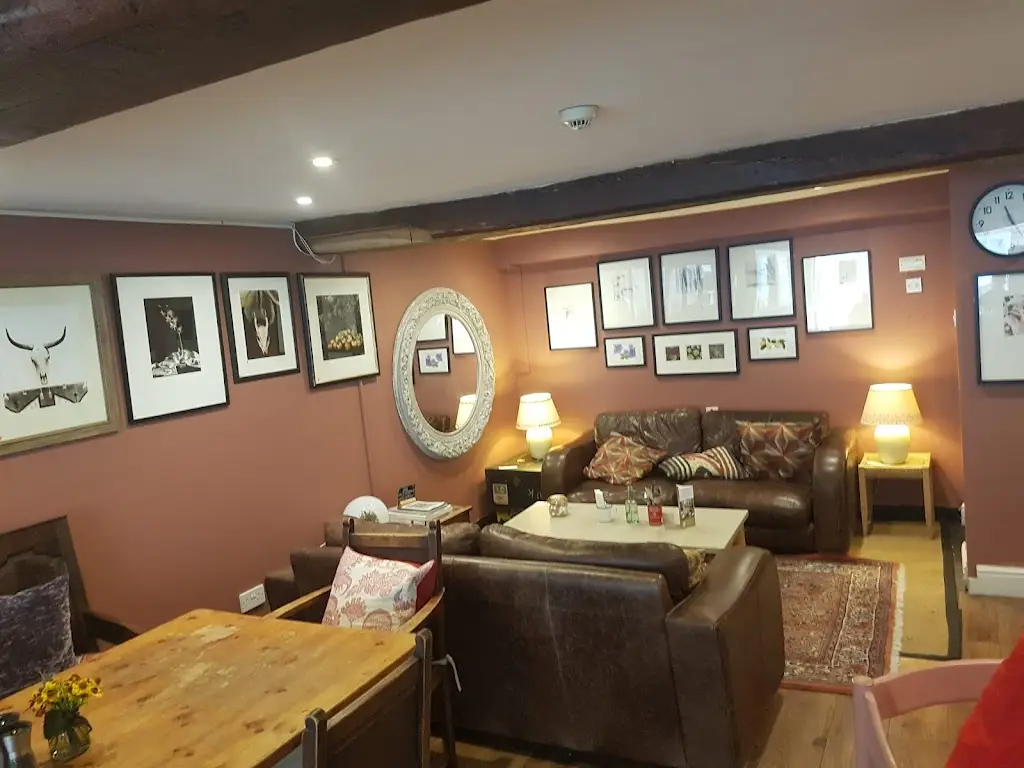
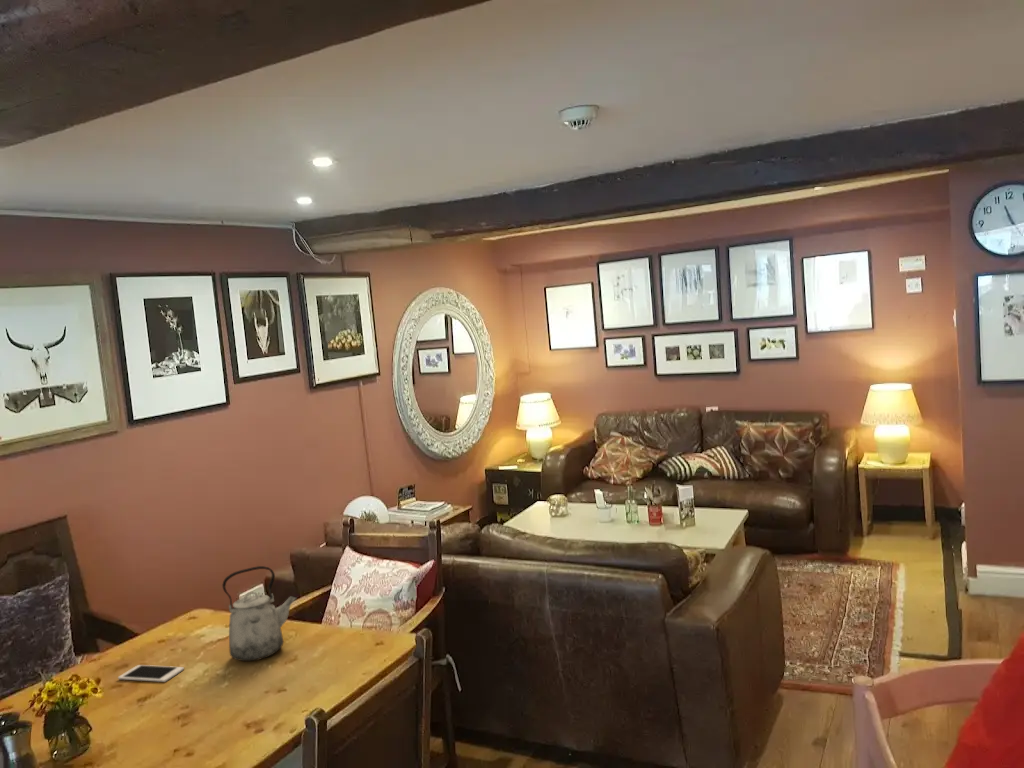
+ cell phone [117,664,185,683]
+ kettle [221,565,299,662]
